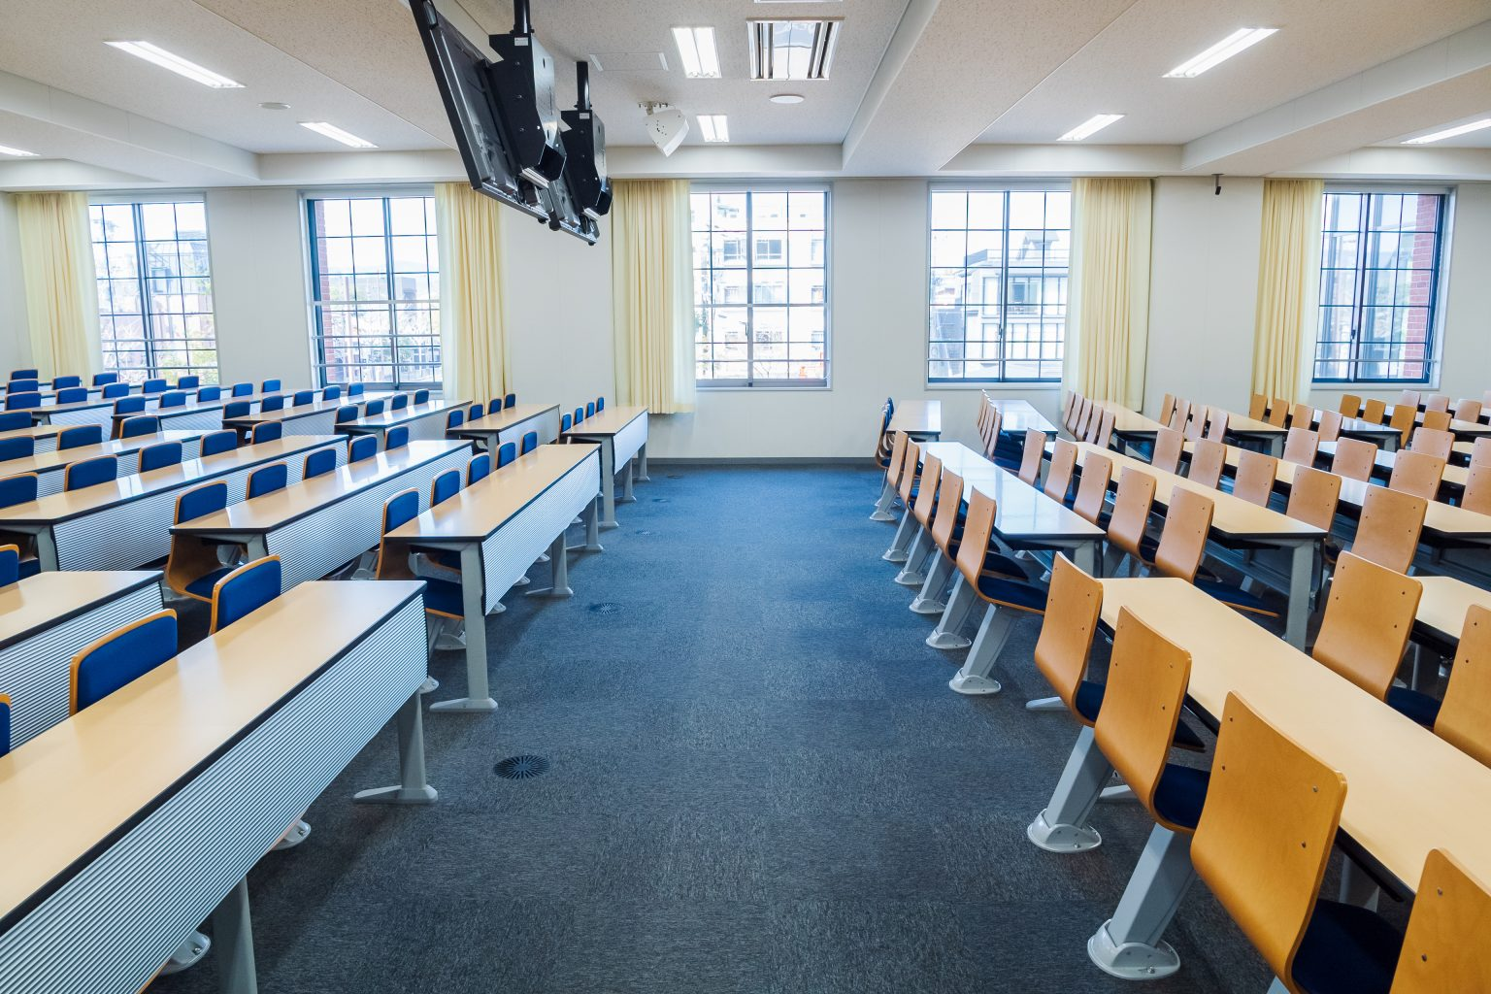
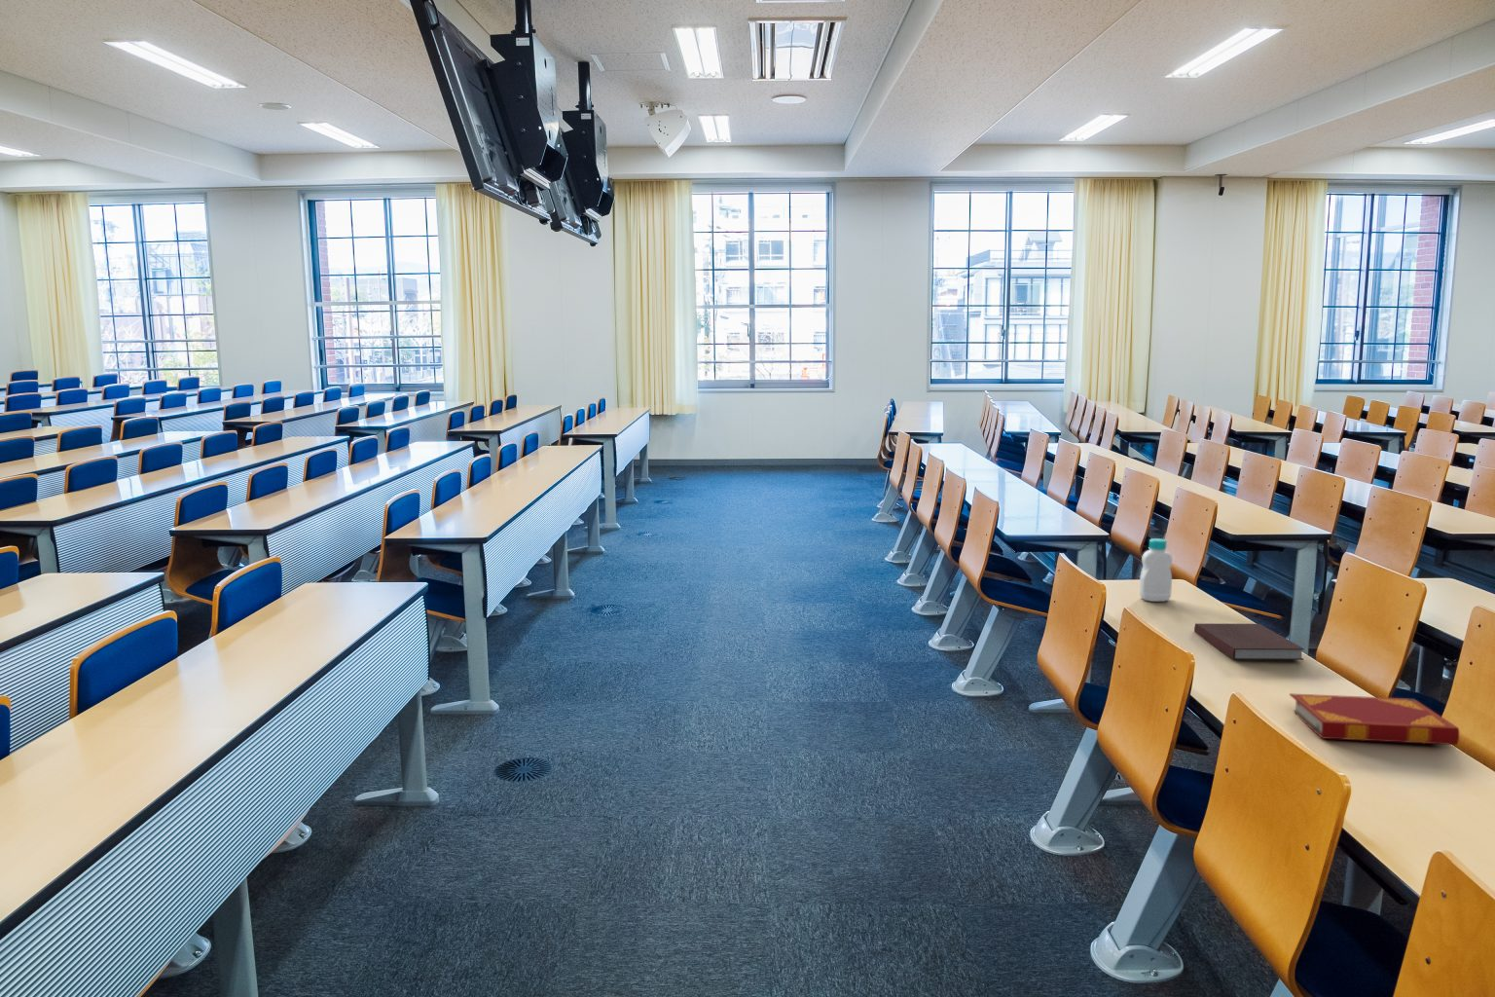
+ hardback book [1289,692,1461,746]
+ notebook [1194,622,1305,661]
+ bottle [1139,537,1172,603]
